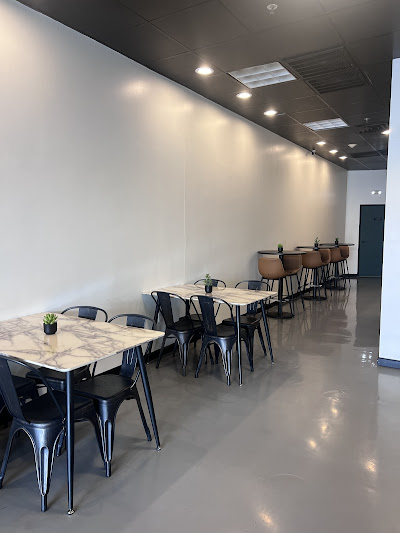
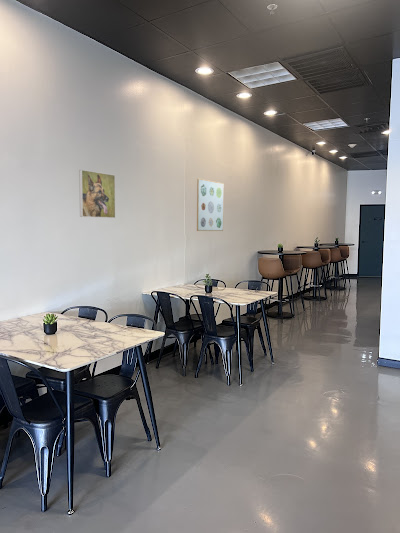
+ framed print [78,169,116,219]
+ wall art [196,178,225,232]
